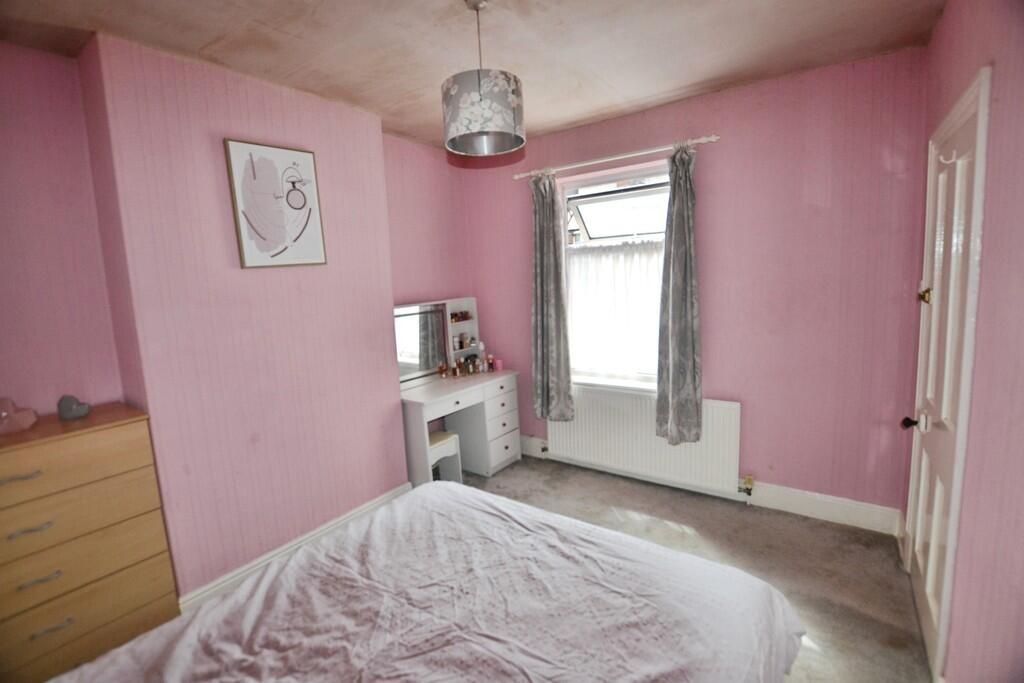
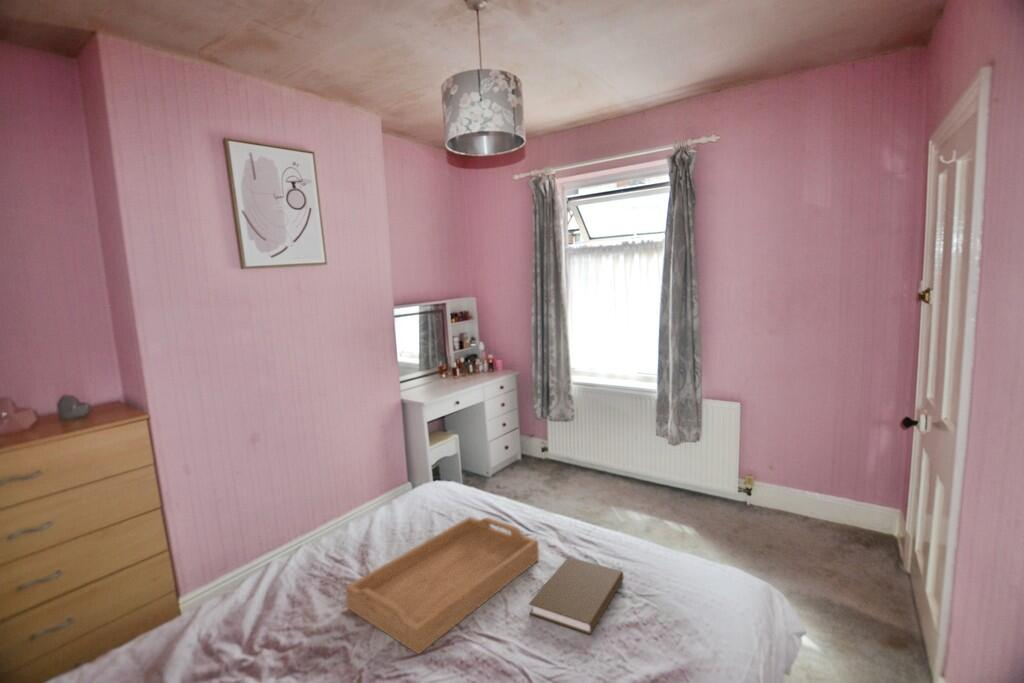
+ book [528,556,624,636]
+ serving tray [345,516,540,655]
